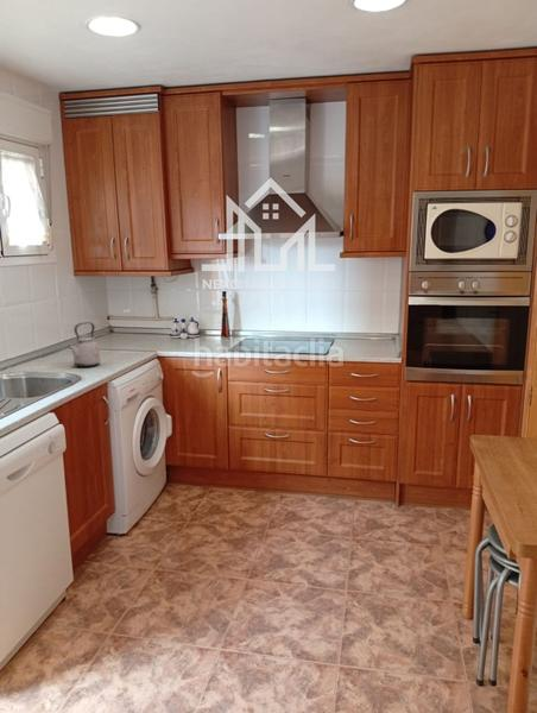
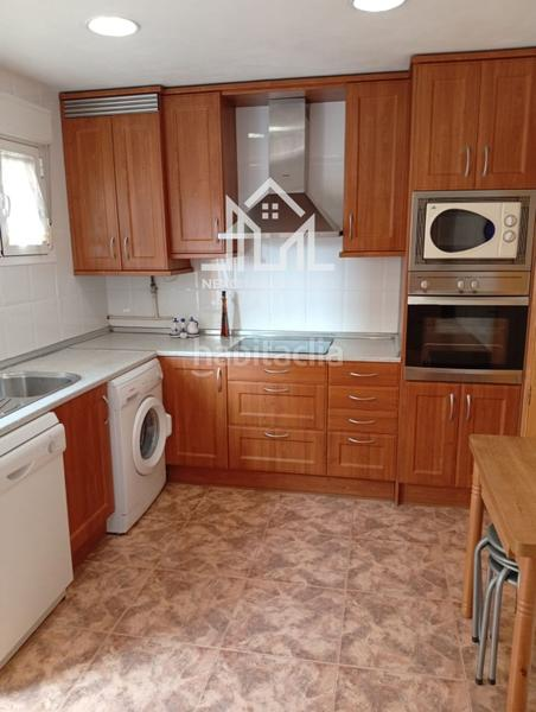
- kettle [67,321,101,368]
